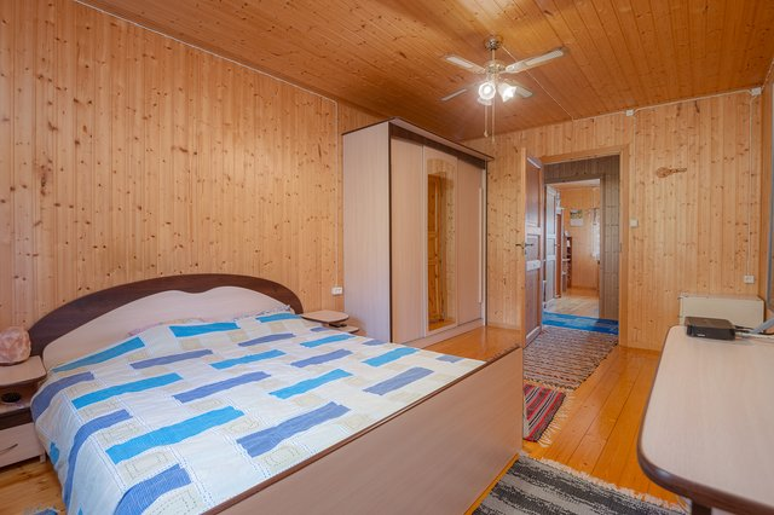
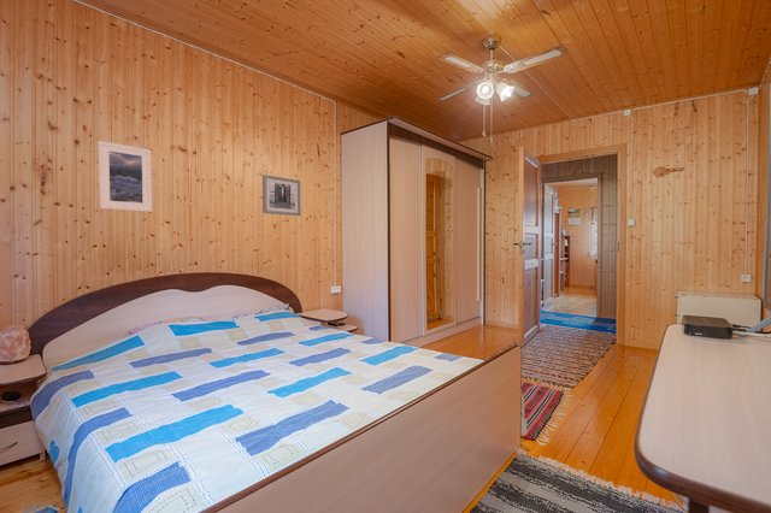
+ wall art [261,173,302,217]
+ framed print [96,140,153,213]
